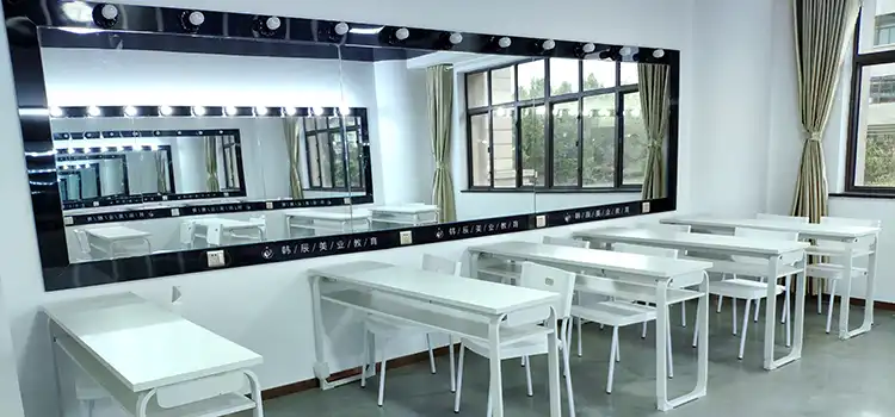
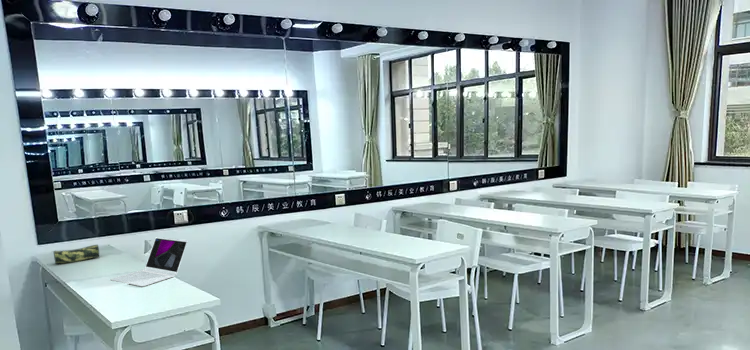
+ laptop [110,235,189,287]
+ pencil case [52,244,100,265]
